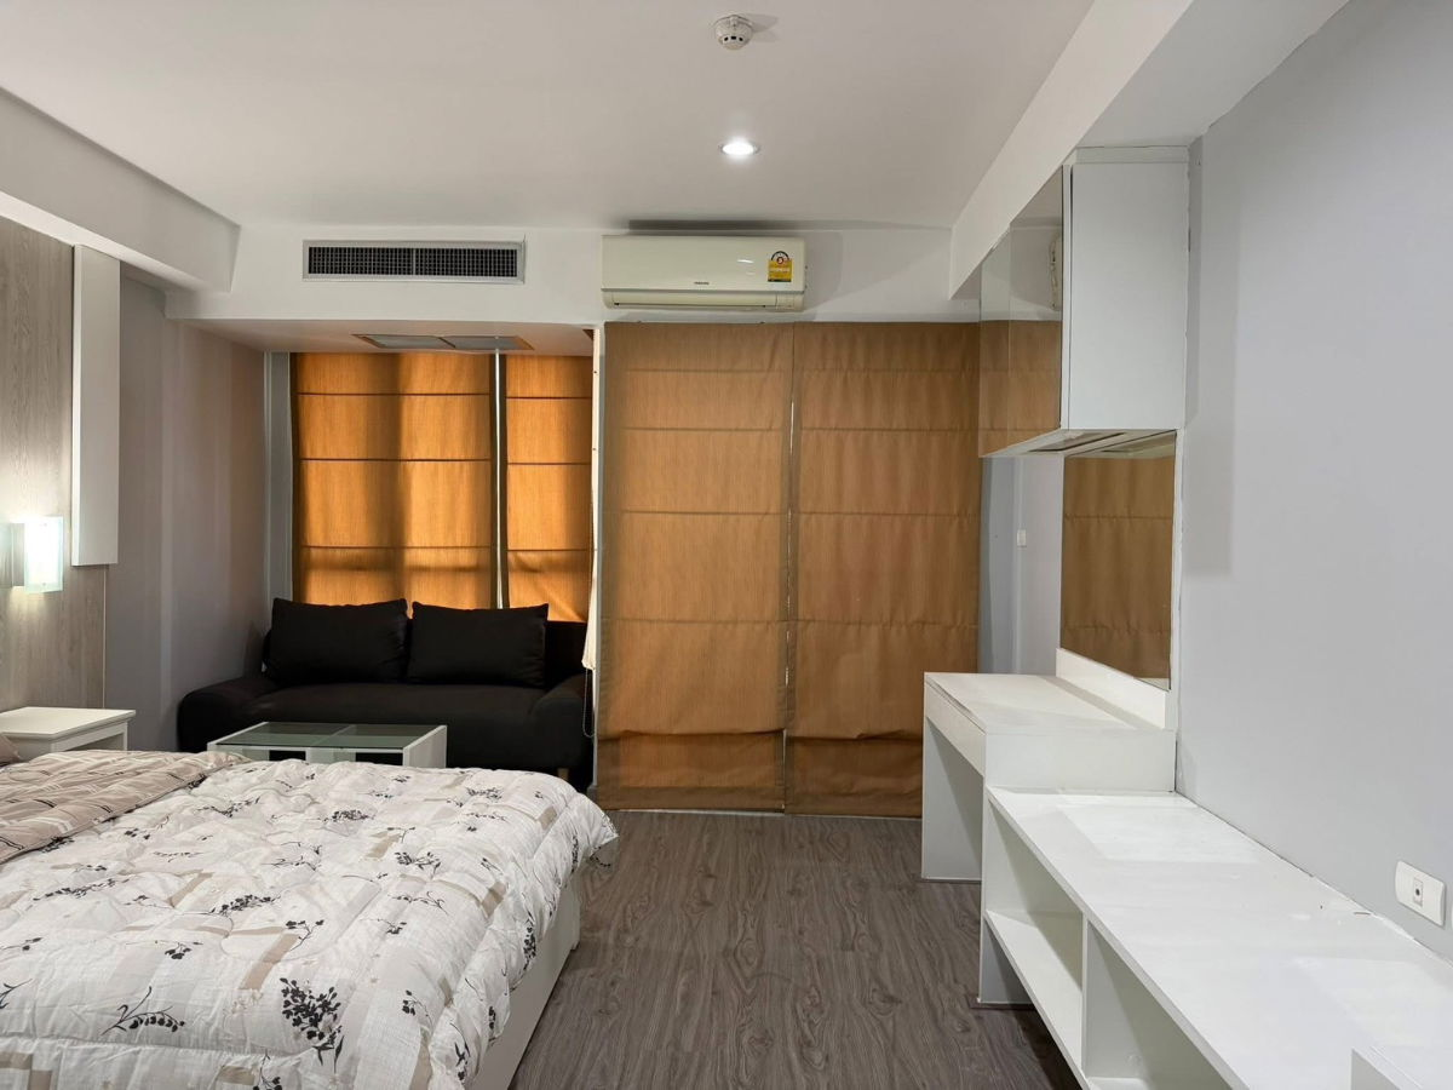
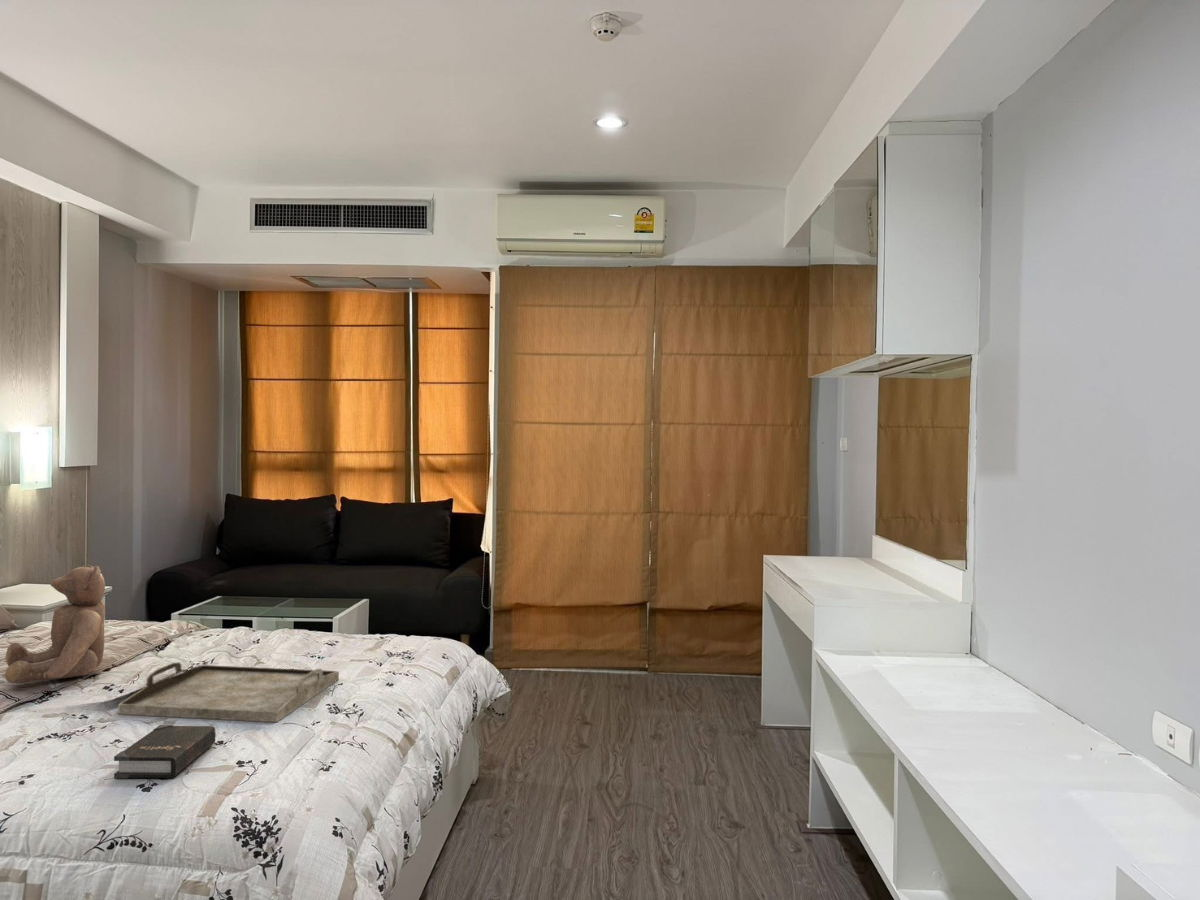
+ hardback book [113,724,217,779]
+ serving tray [117,662,340,723]
+ teddy bear [4,564,106,684]
